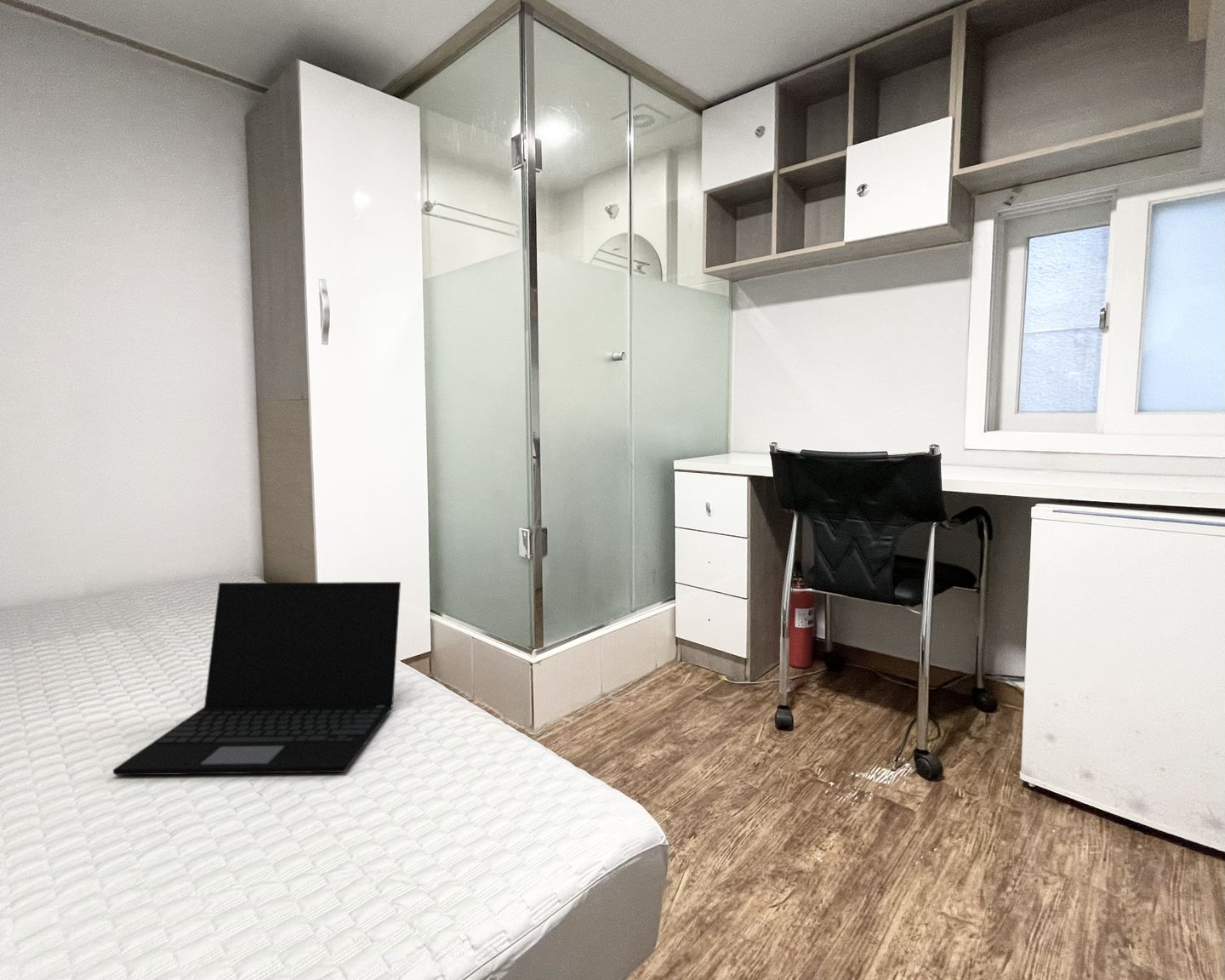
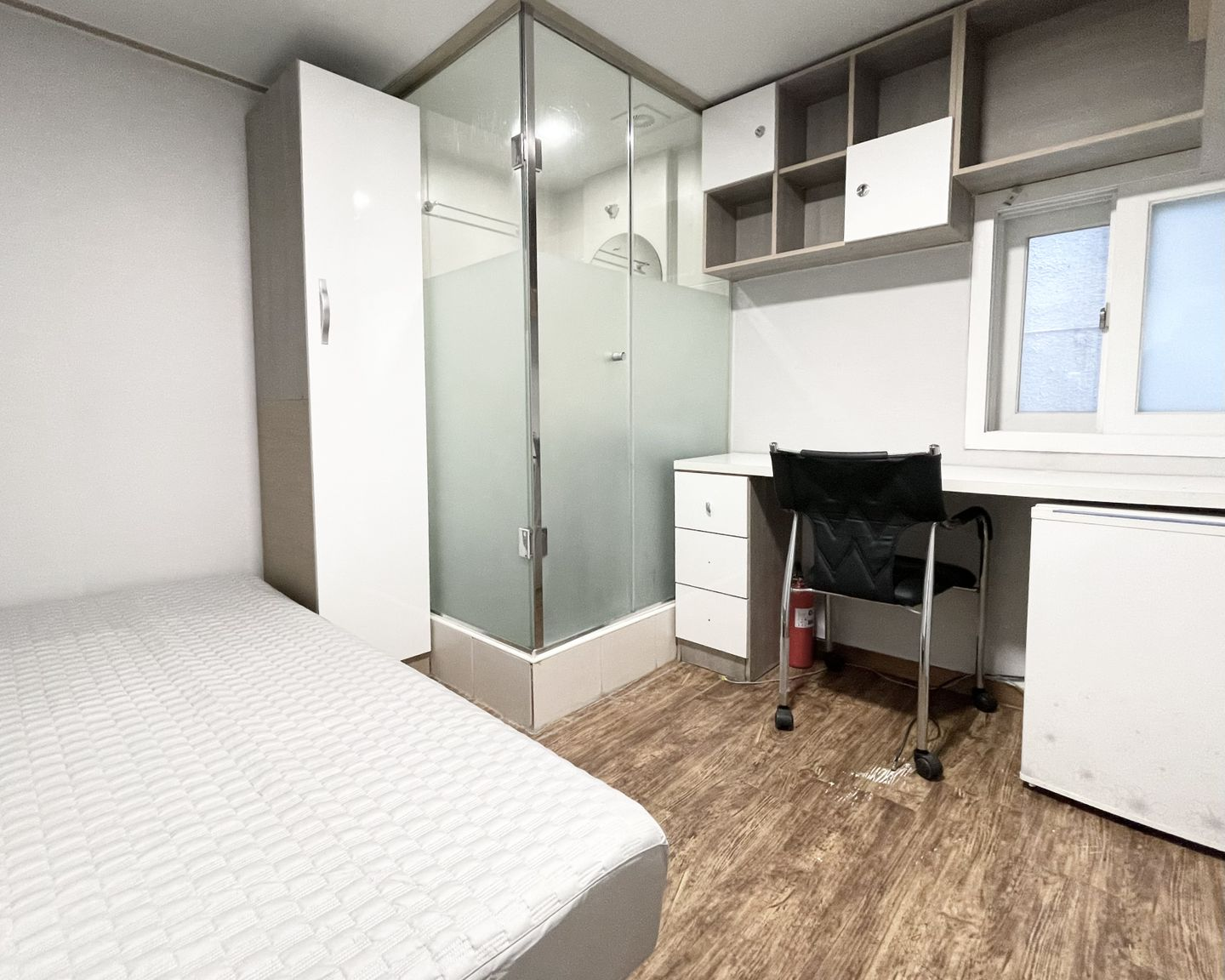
- laptop [112,581,402,776]
